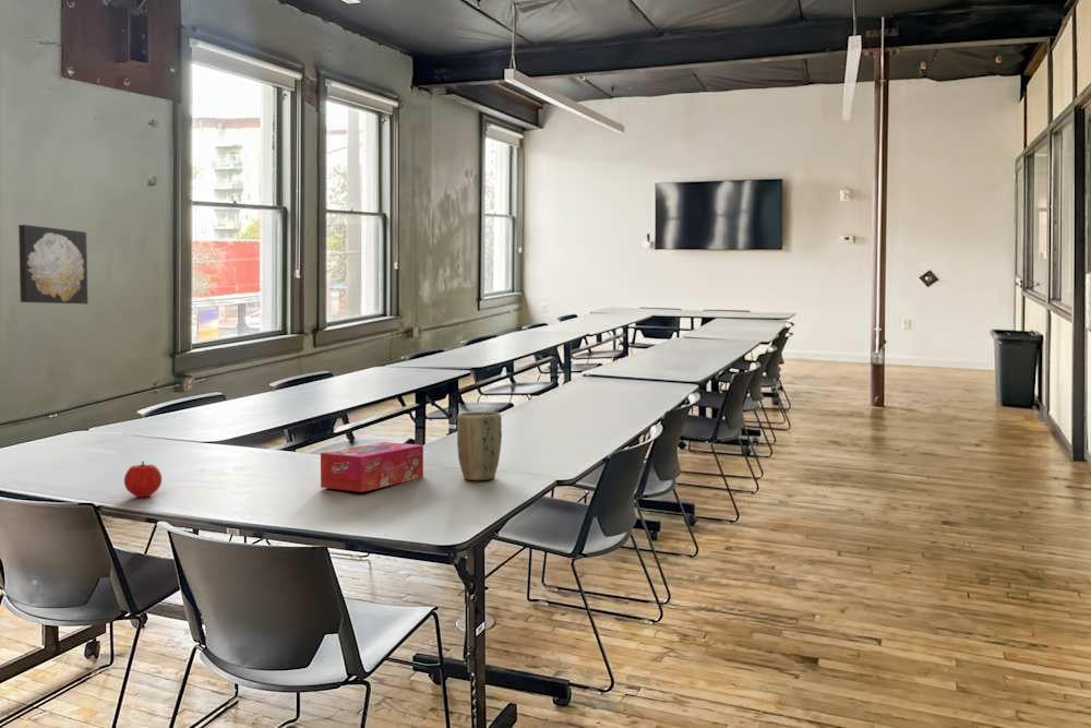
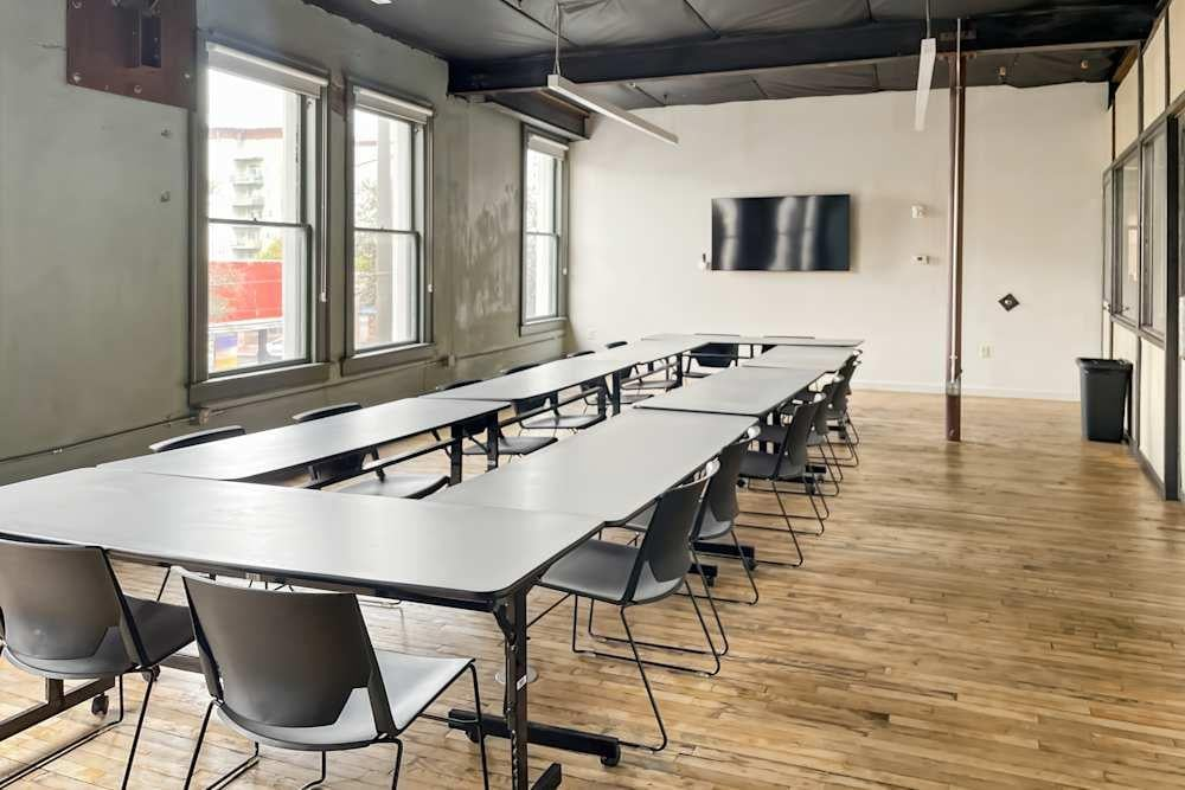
- tissue box [320,441,424,493]
- fruit [123,461,163,499]
- plant pot [456,410,503,481]
- wall art [17,224,89,305]
